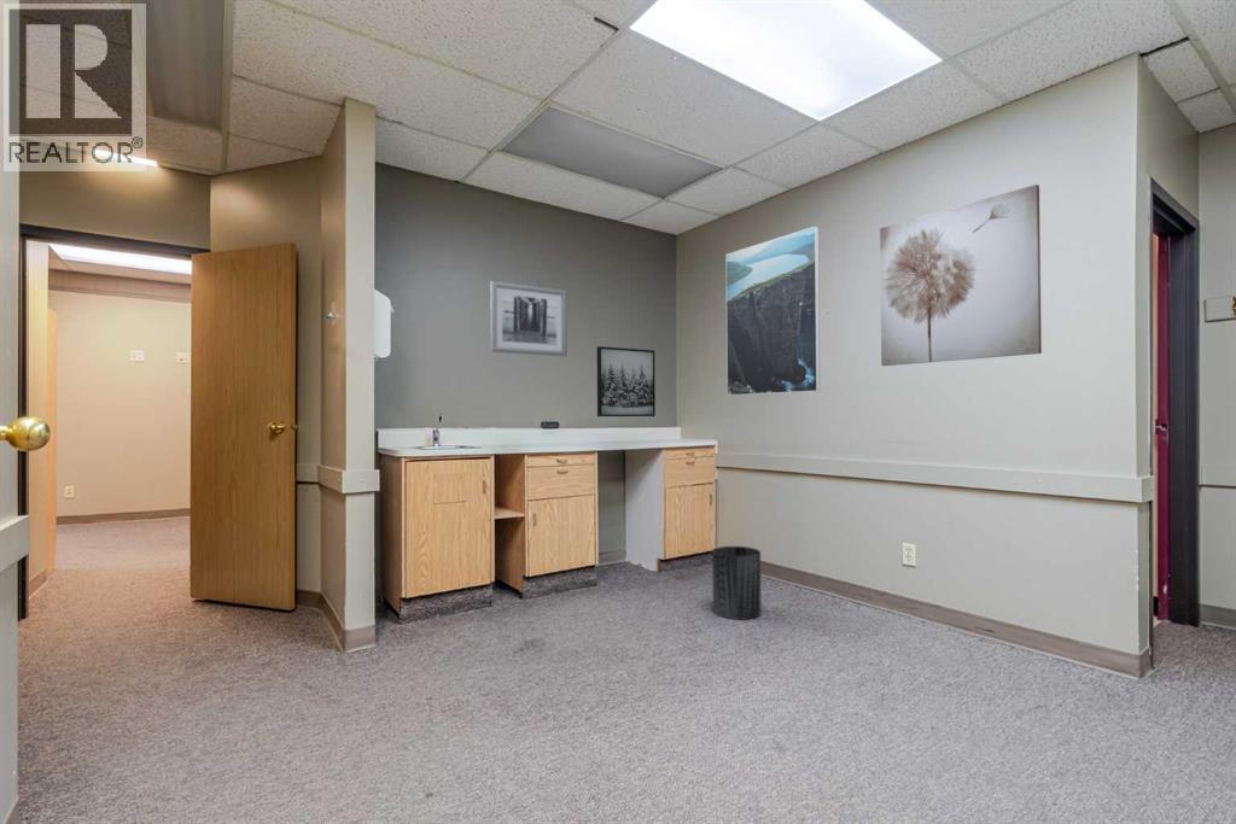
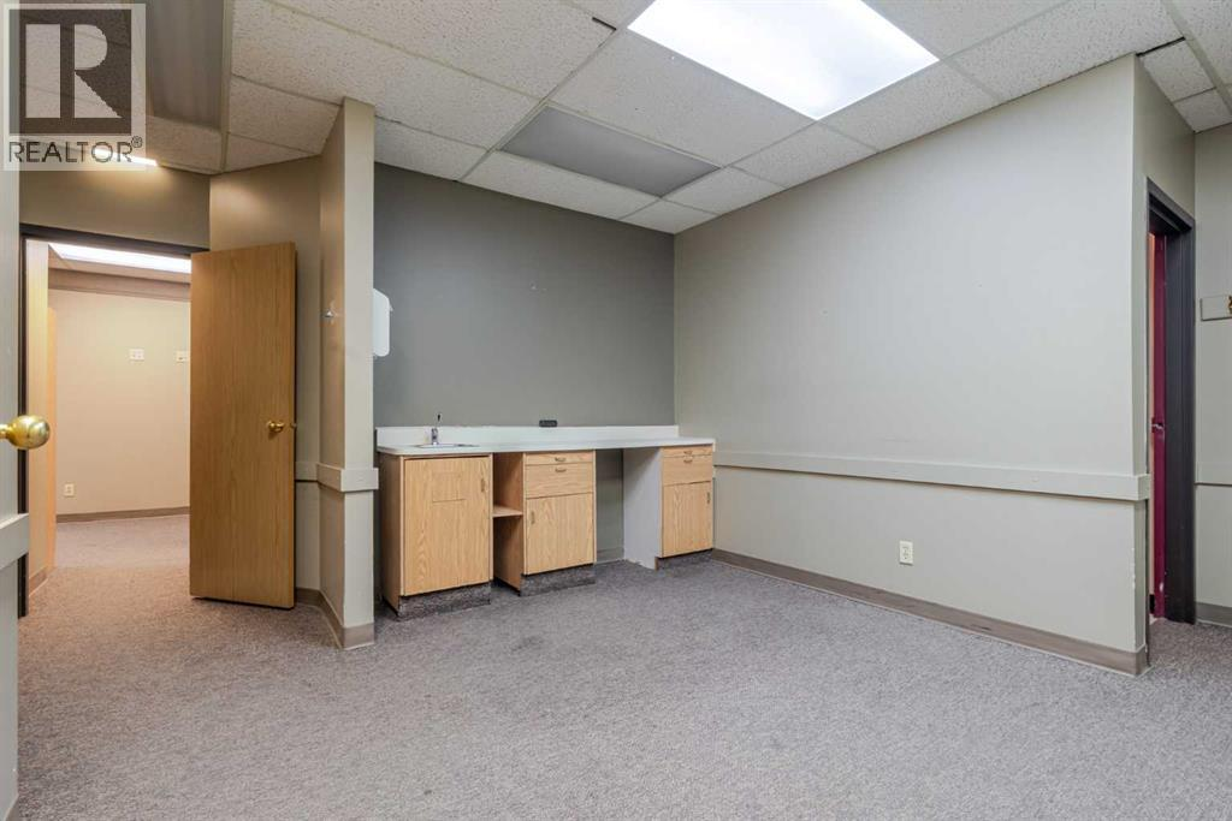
- wall art [879,183,1043,367]
- wall art [596,345,657,417]
- trash can [711,545,763,621]
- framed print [724,226,821,397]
- wall art [489,280,569,357]
